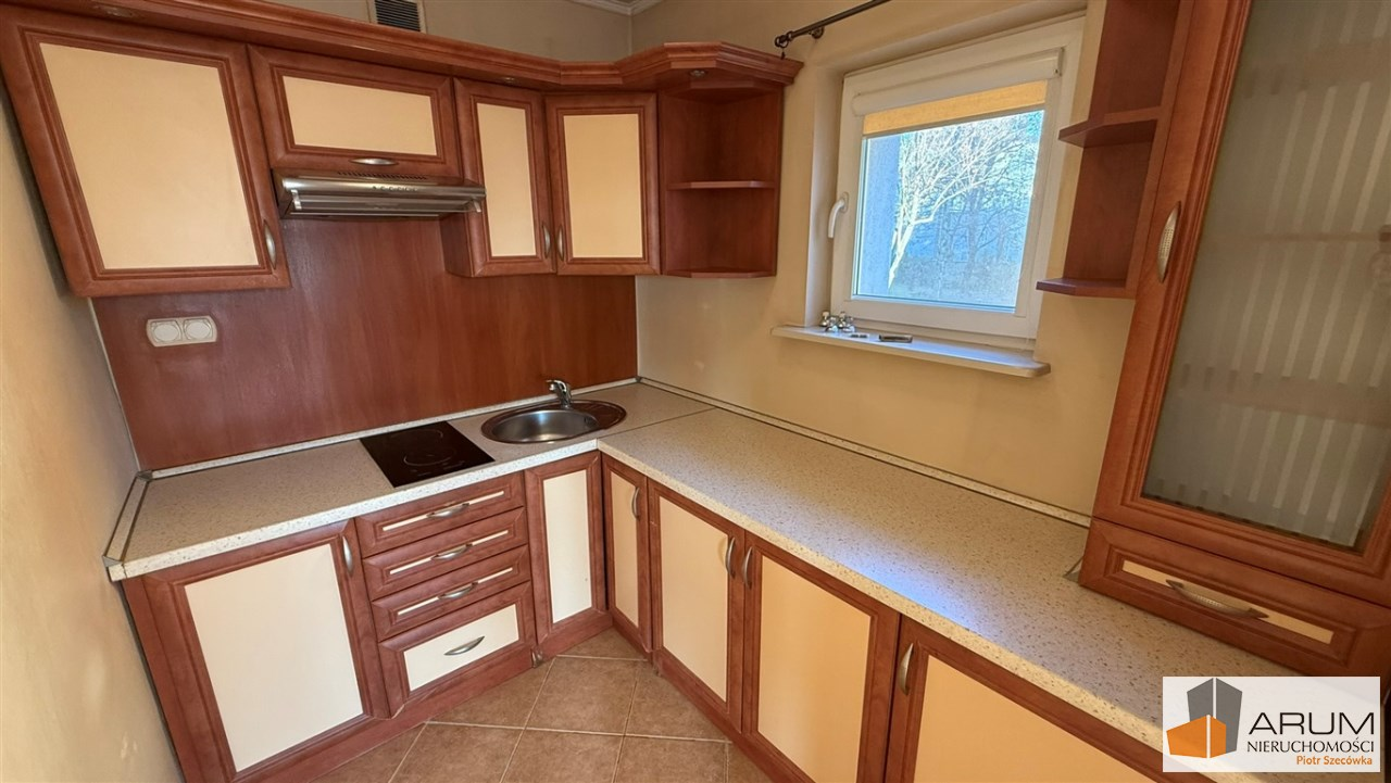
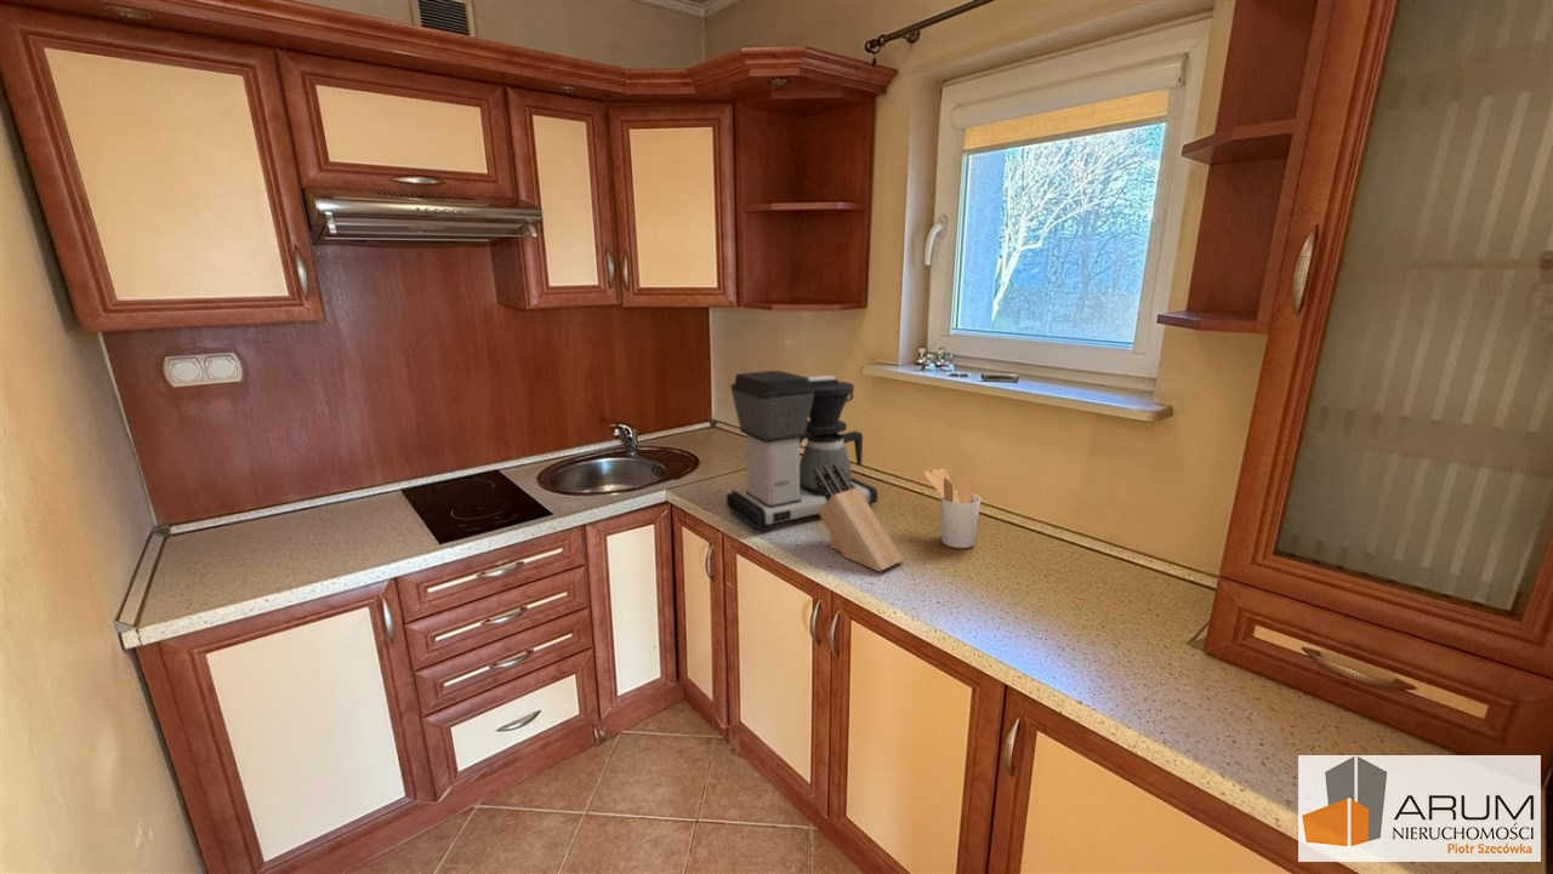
+ coffee maker [726,370,878,532]
+ utensil holder [923,468,982,549]
+ knife block [814,463,905,573]
